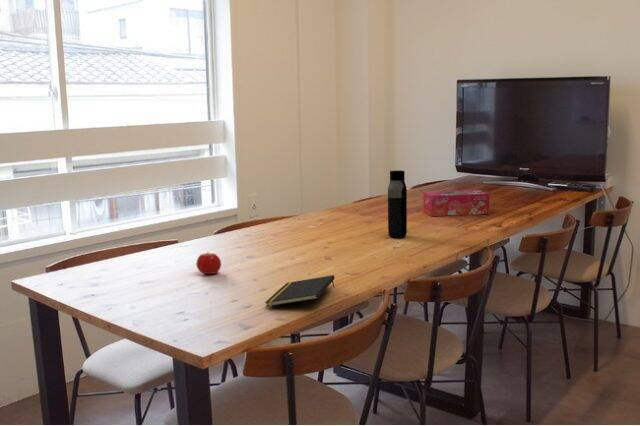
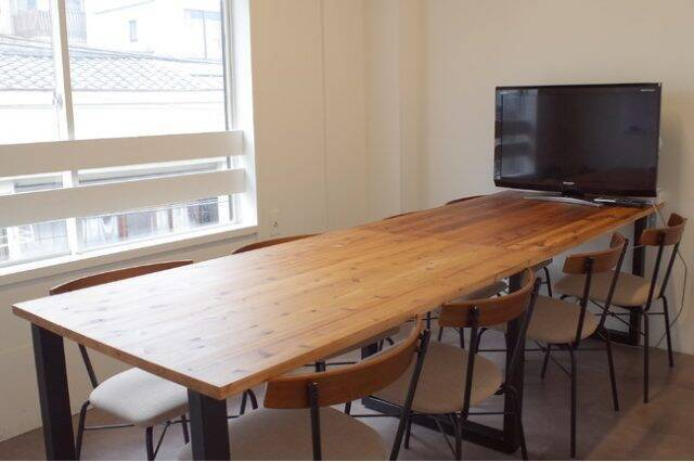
- water bottle [387,169,408,239]
- tissue box [422,189,491,217]
- fruit [195,251,222,275]
- notepad [264,274,336,308]
